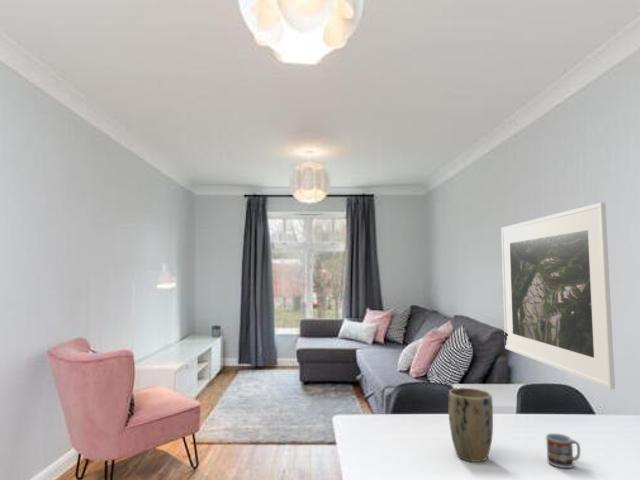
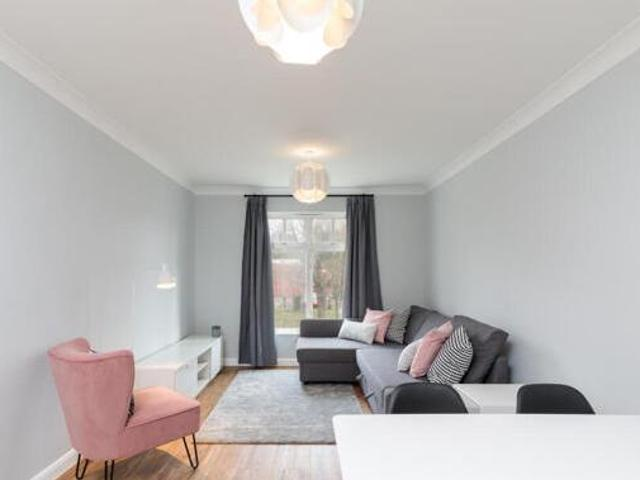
- cup [545,433,581,469]
- plant pot [447,387,494,463]
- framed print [500,201,616,390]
